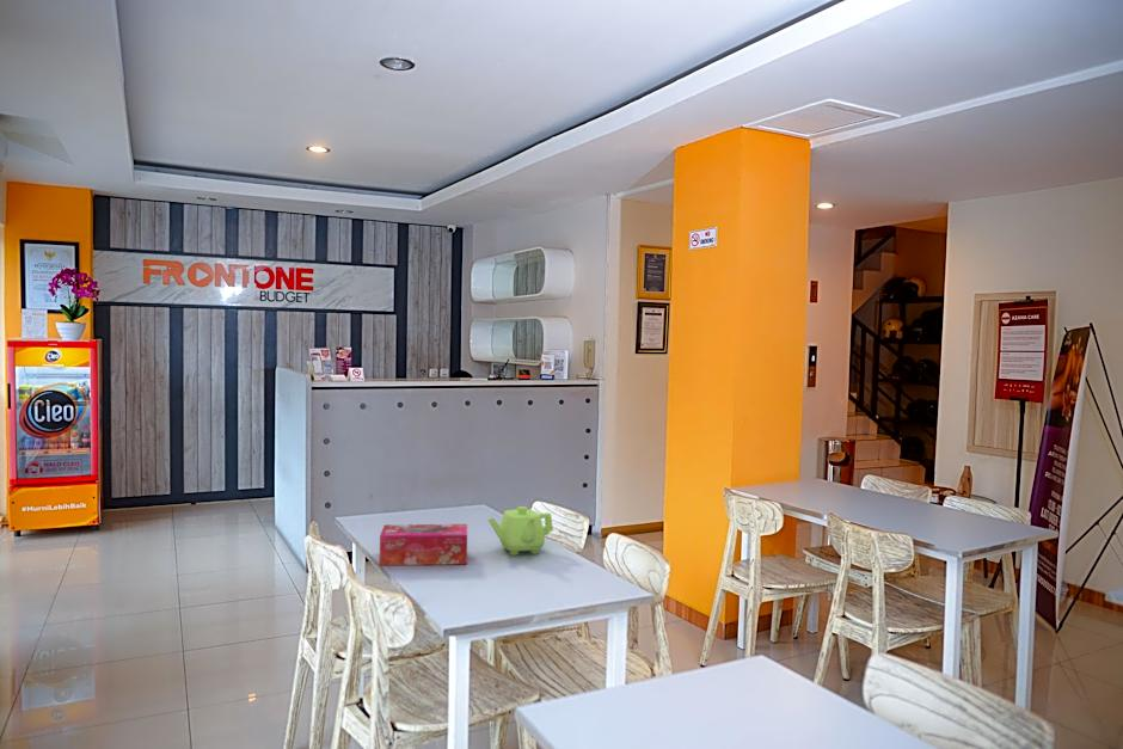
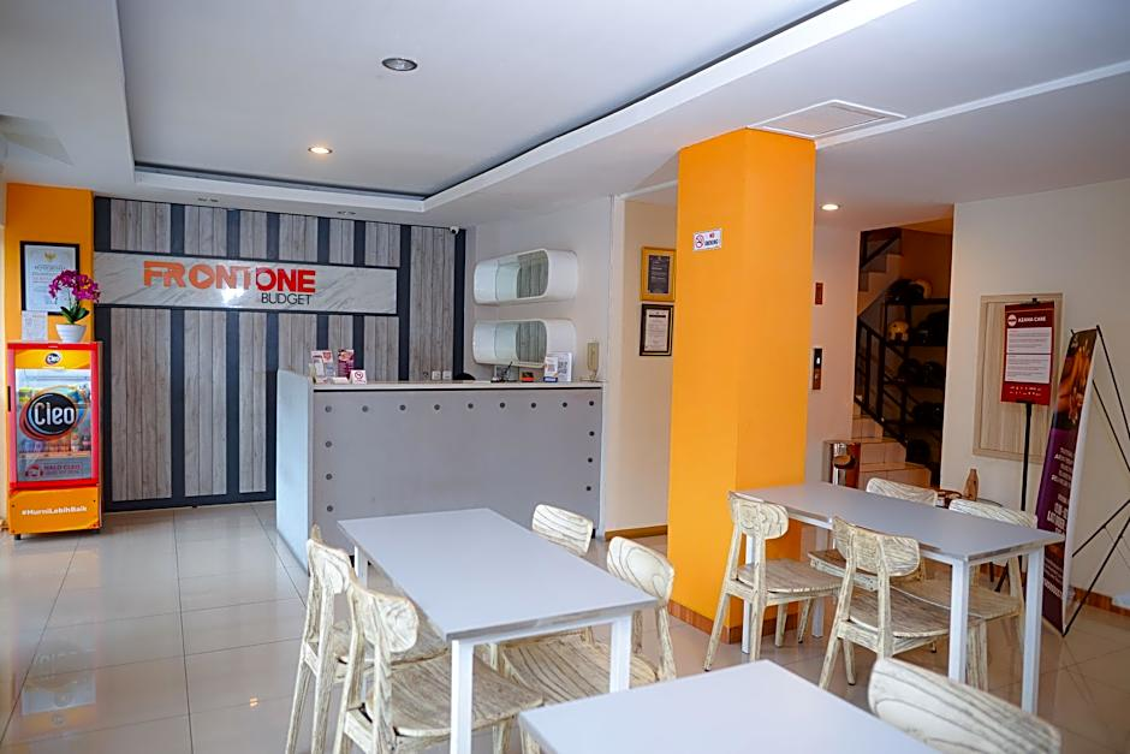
- tissue box [379,523,468,566]
- teapot [486,505,554,557]
